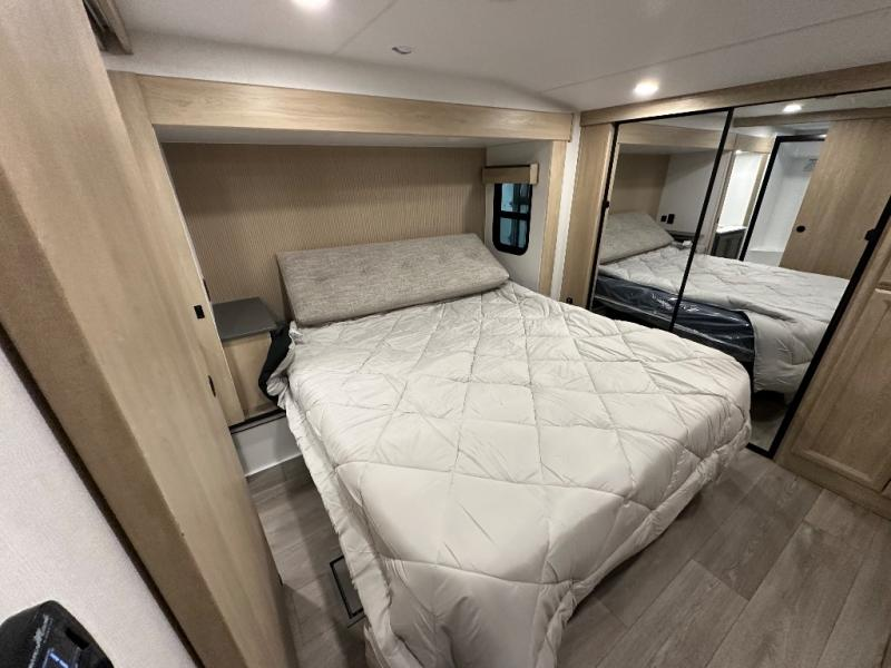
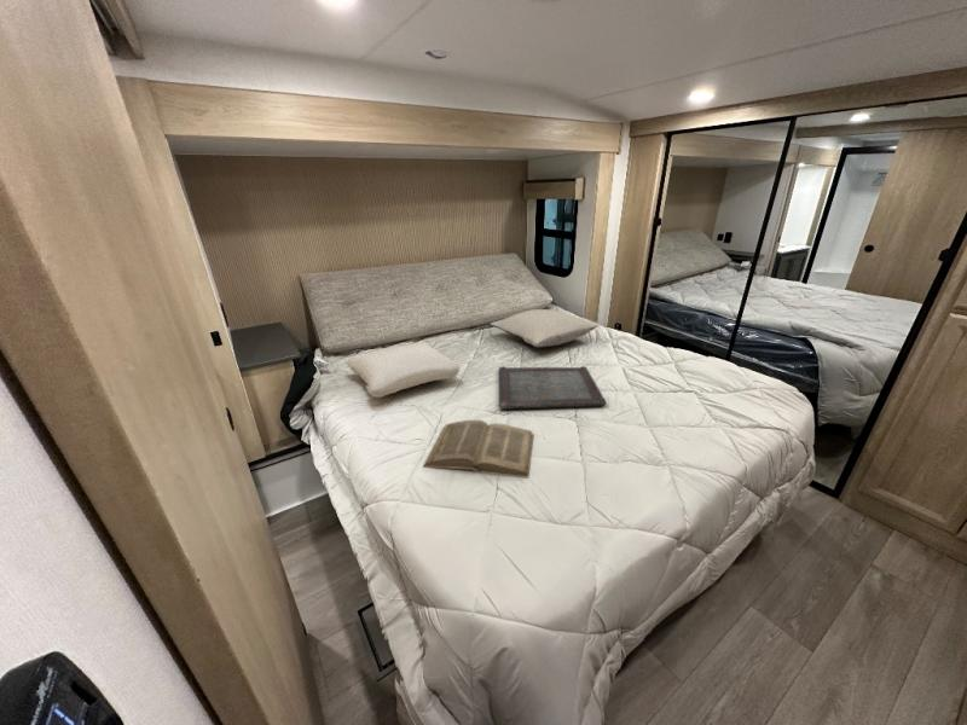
+ book [422,419,535,478]
+ serving tray [498,365,607,411]
+ pillow [490,308,600,348]
+ pillow [344,341,461,399]
